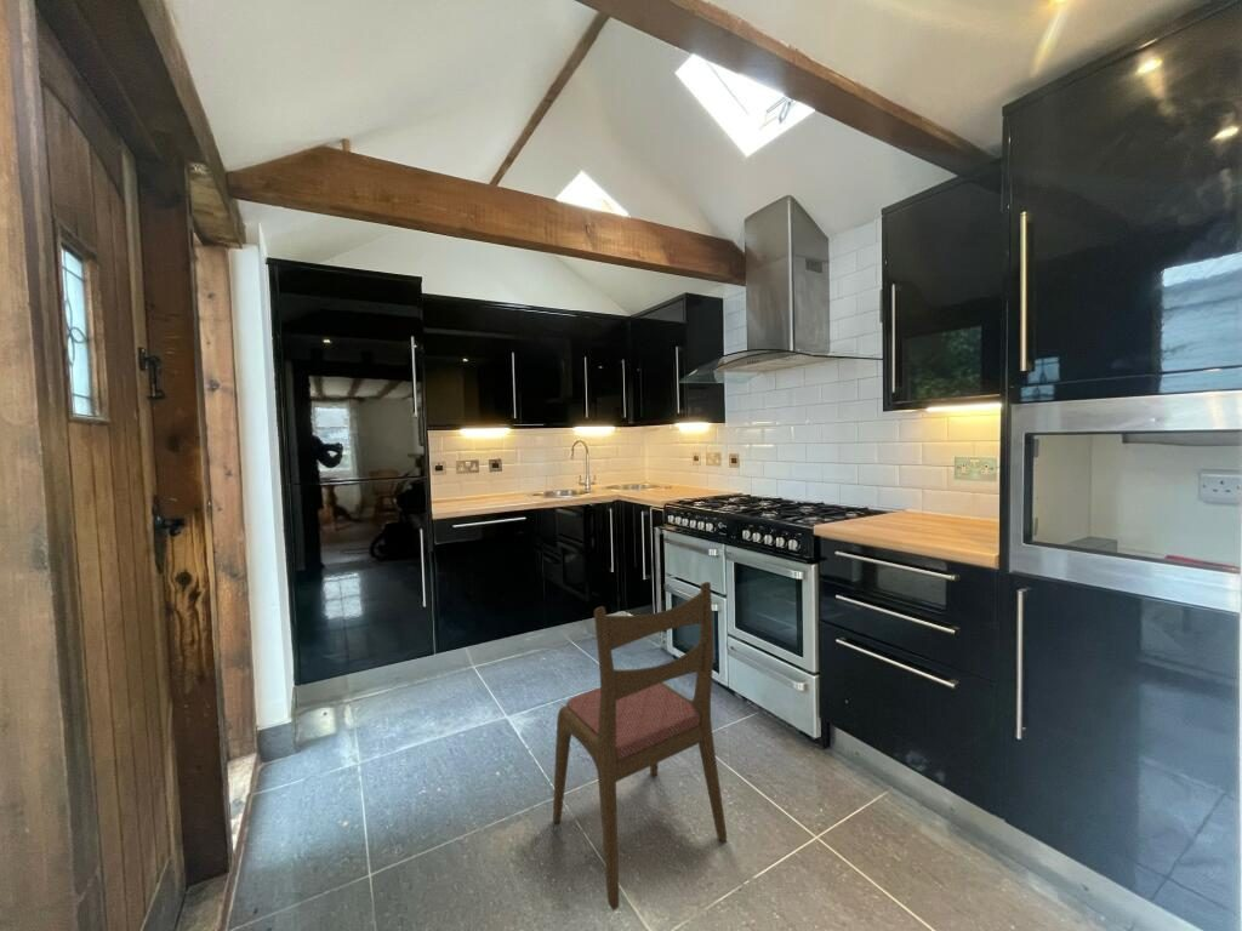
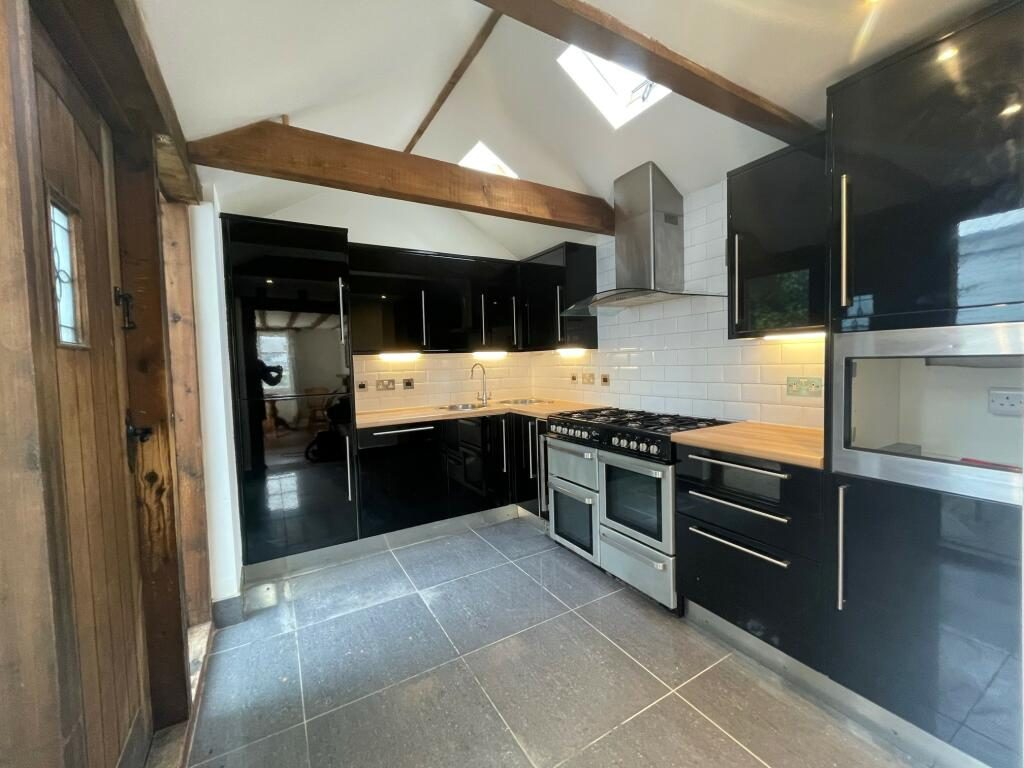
- dining chair [552,581,728,912]
